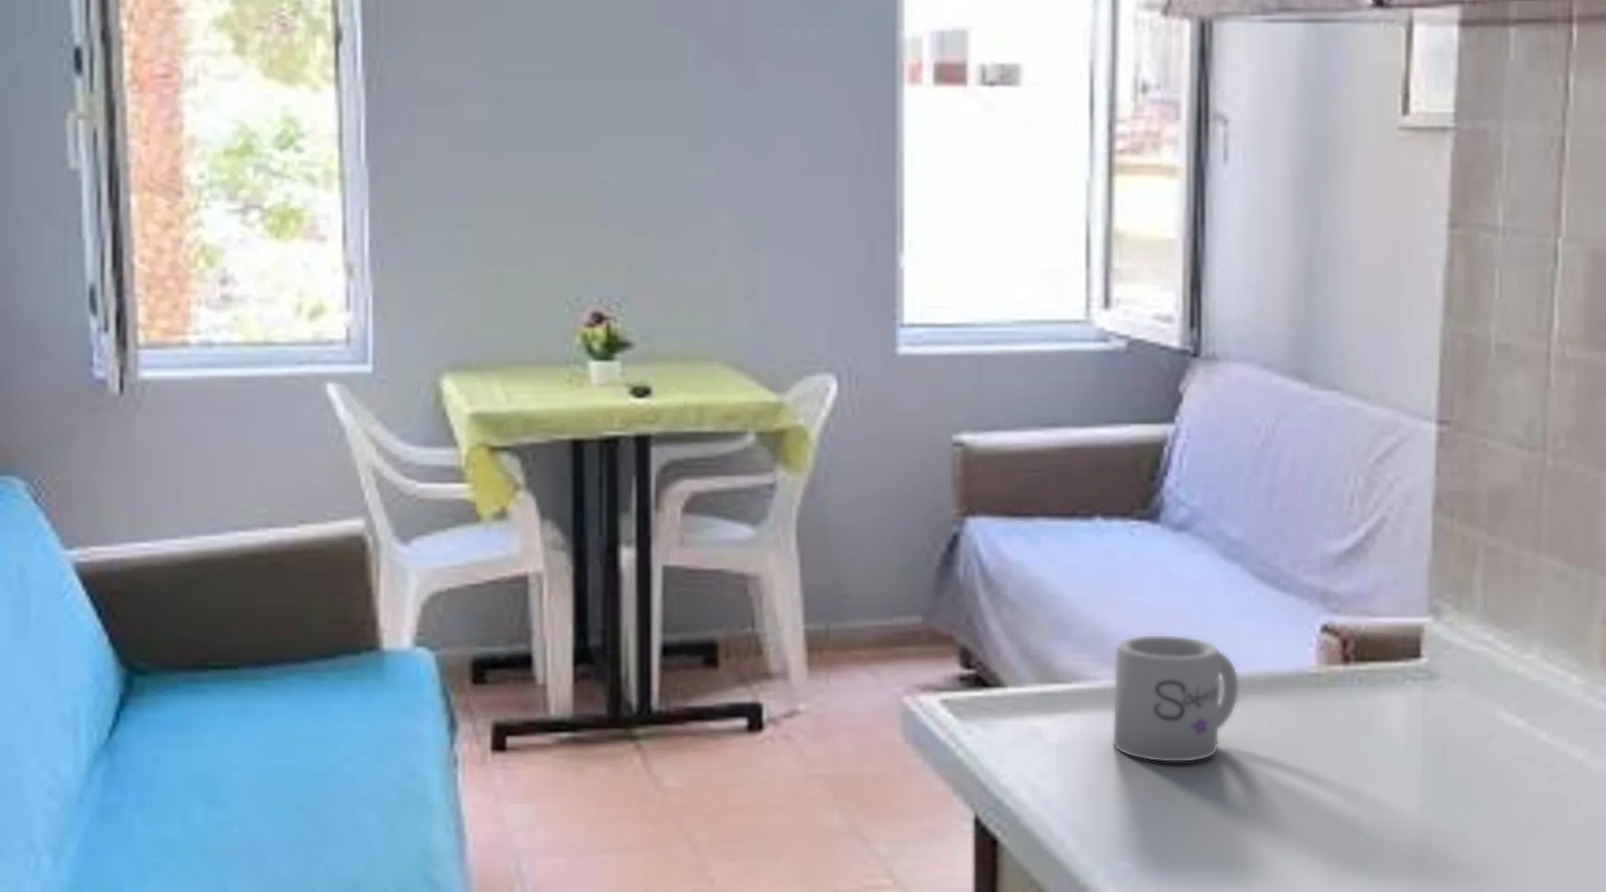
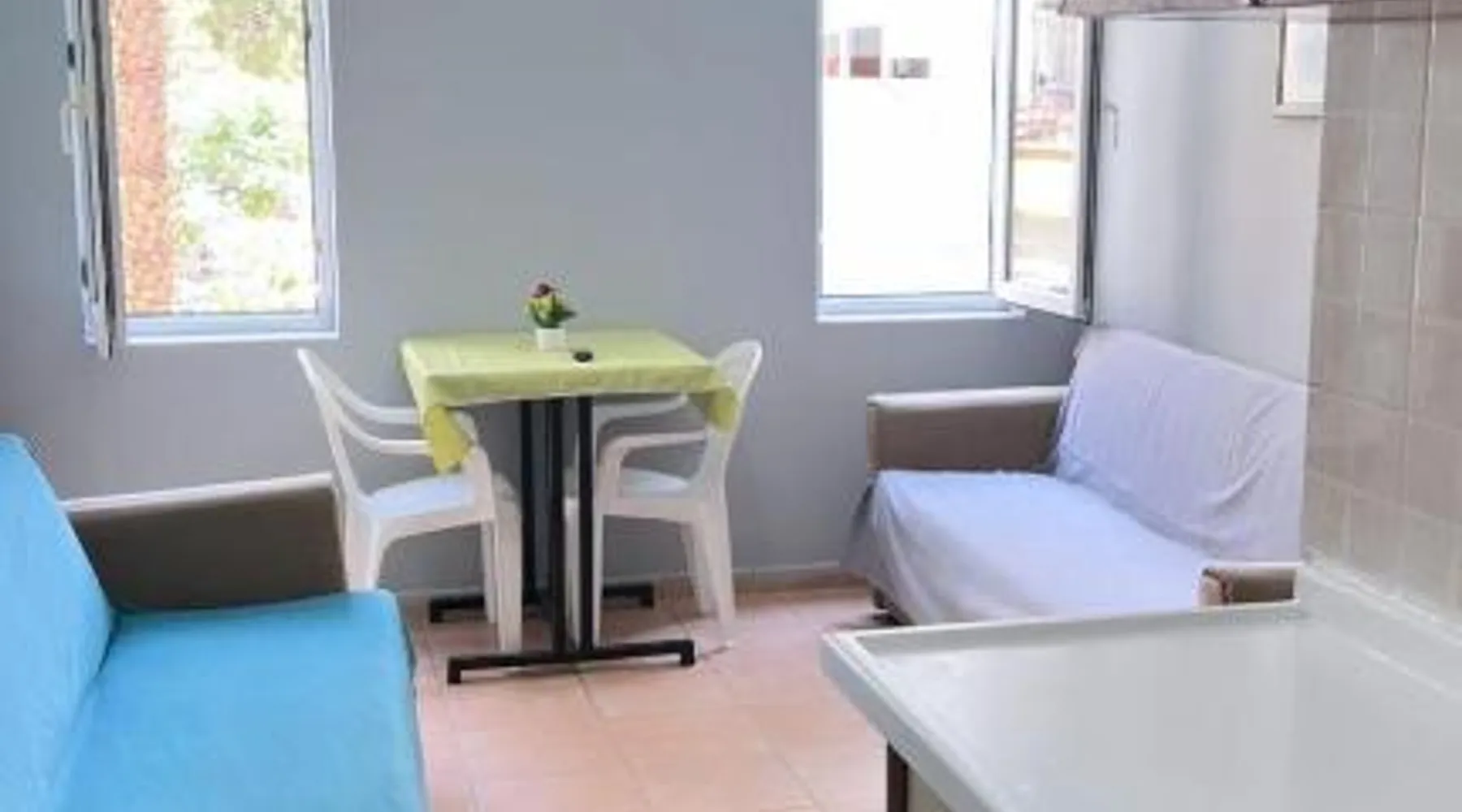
- mug [1113,635,1239,761]
